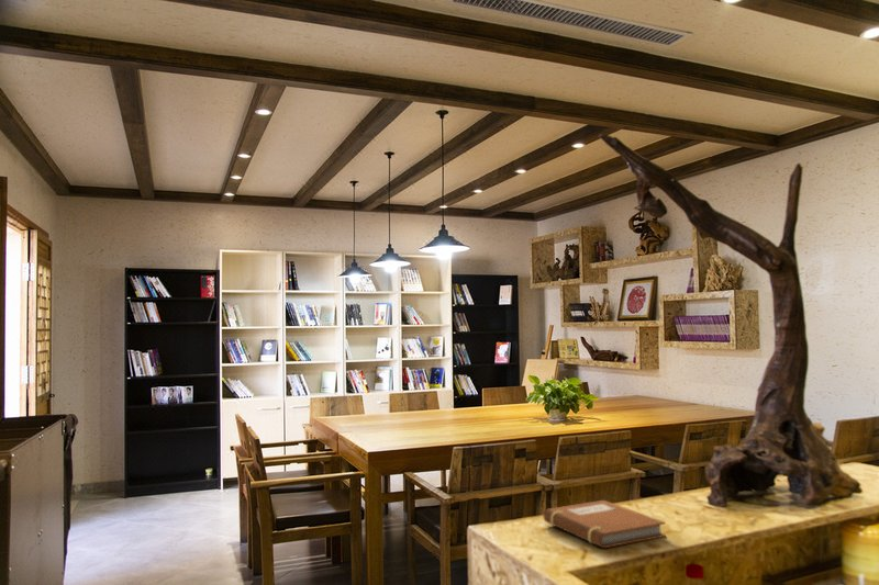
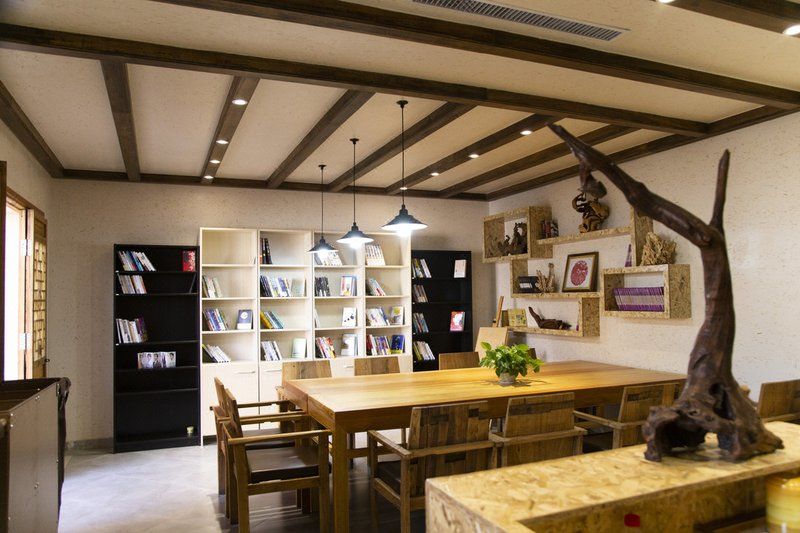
- notebook [543,499,667,549]
